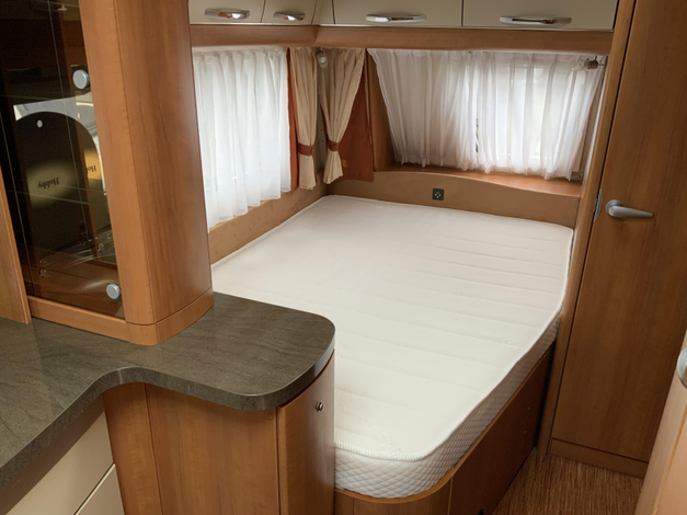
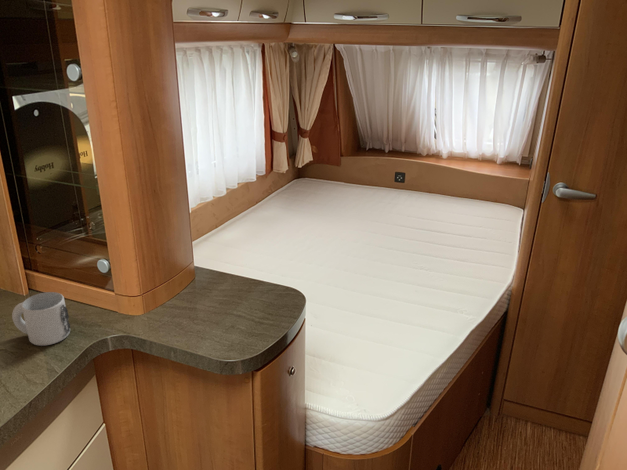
+ mug [11,291,71,347]
